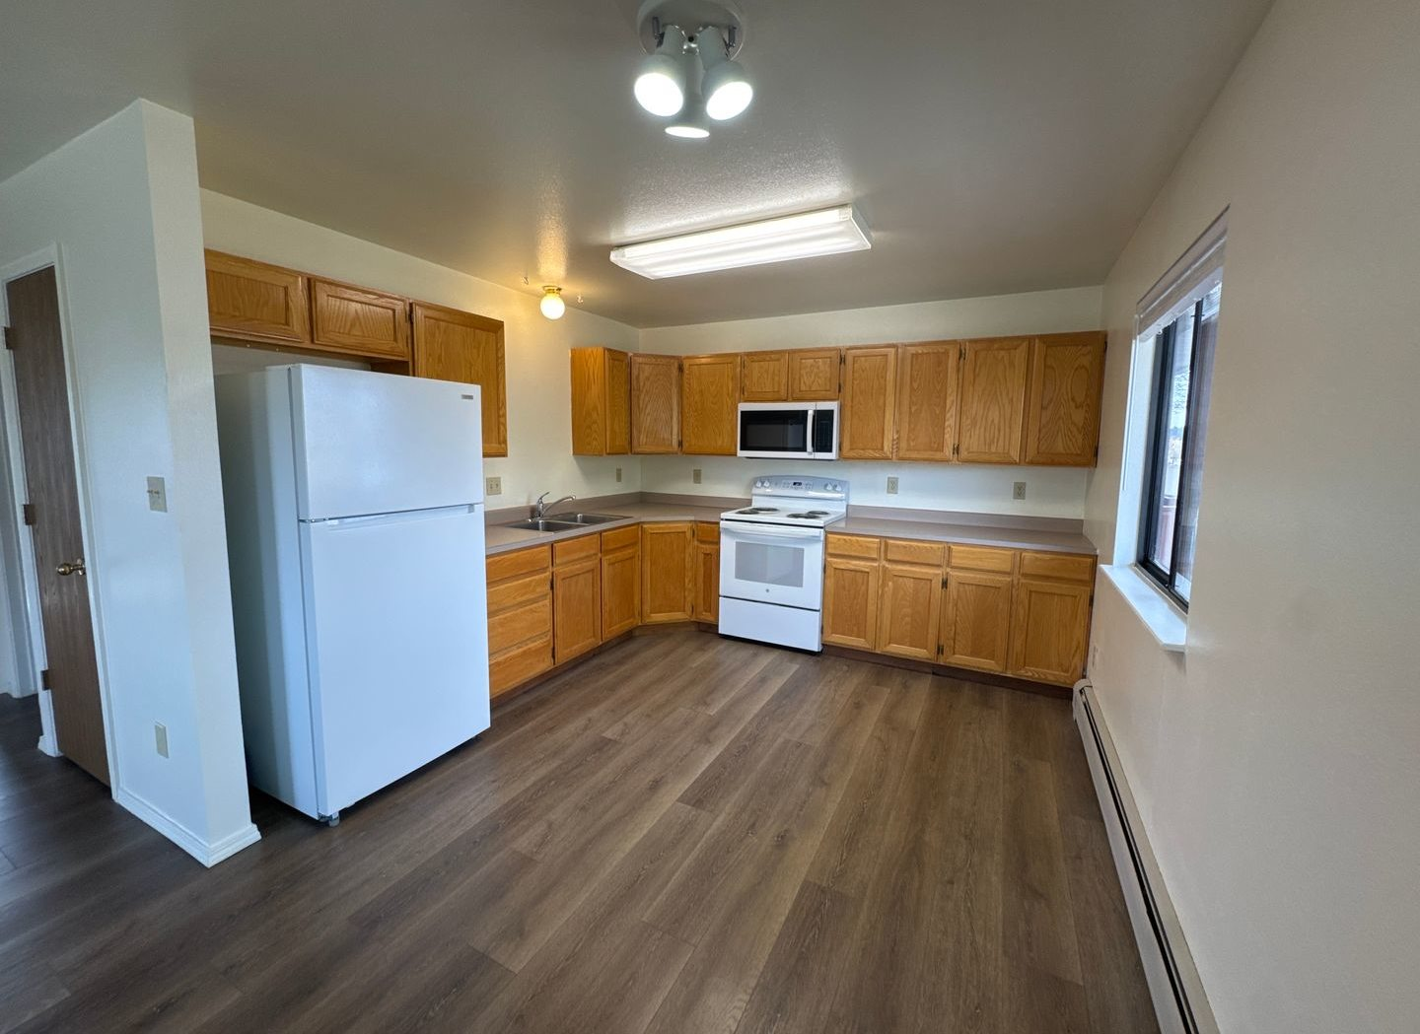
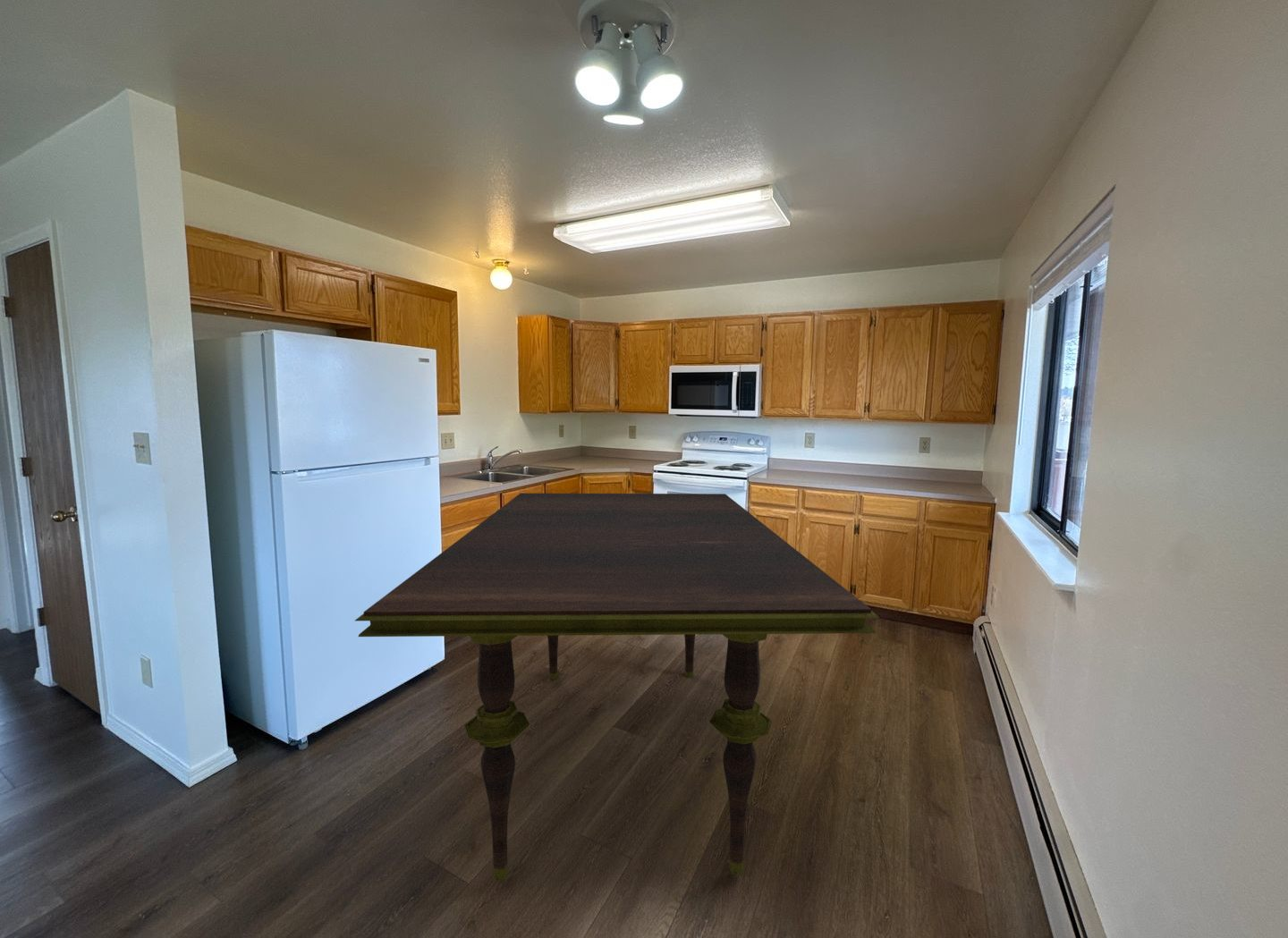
+ dining table [354,492,880,883]
